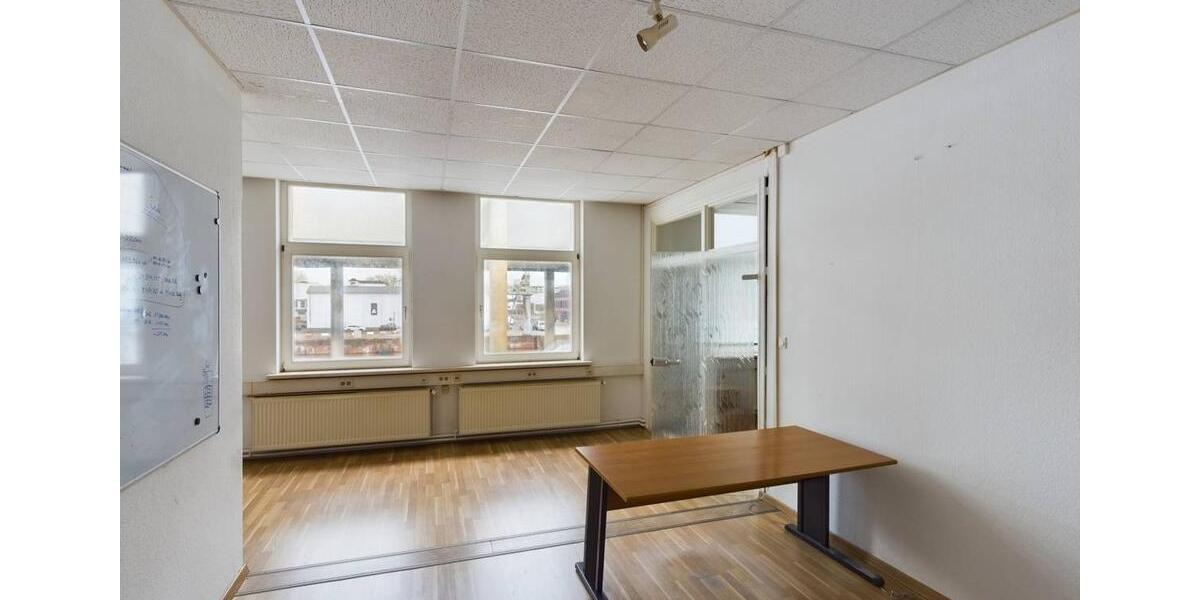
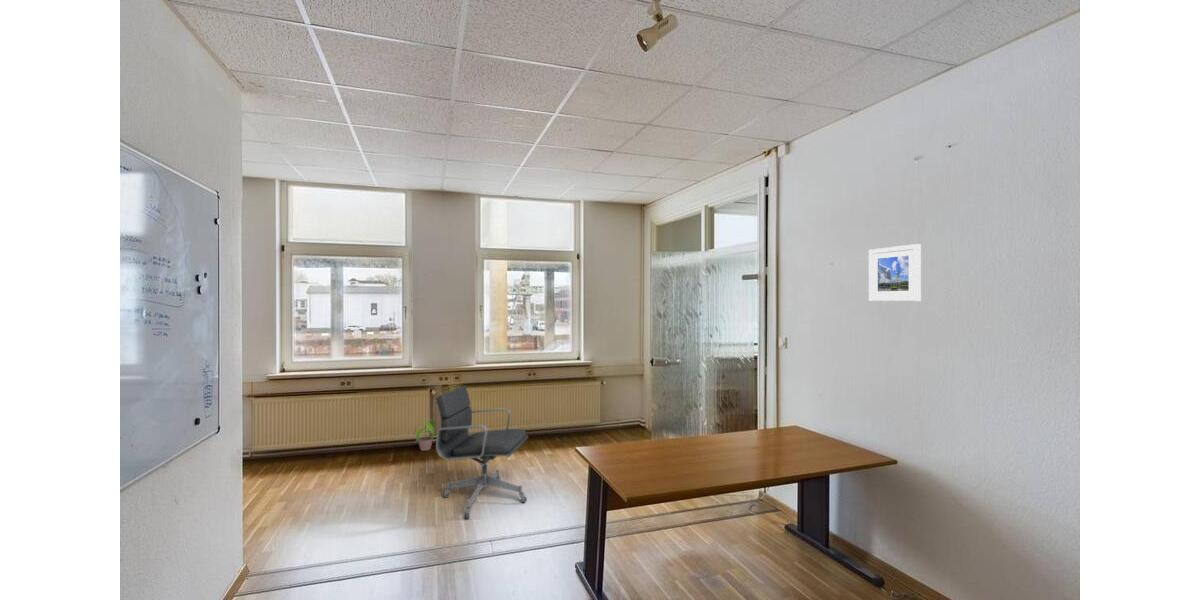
+ office chair [433,385,529,520]
+ potted plant [413,418,436,452]
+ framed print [868,243,922,302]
